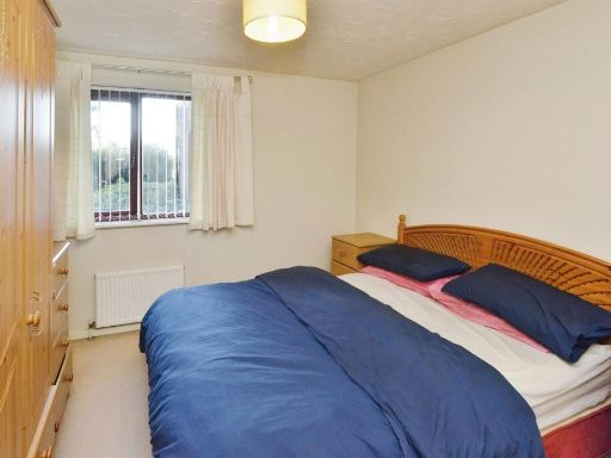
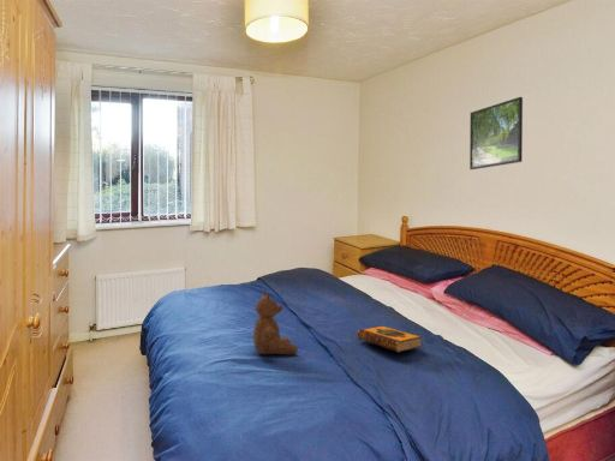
+ hardback book [357,324,423,354]
+ teddy bear [252,288,299,355]
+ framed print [468,96,524,170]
